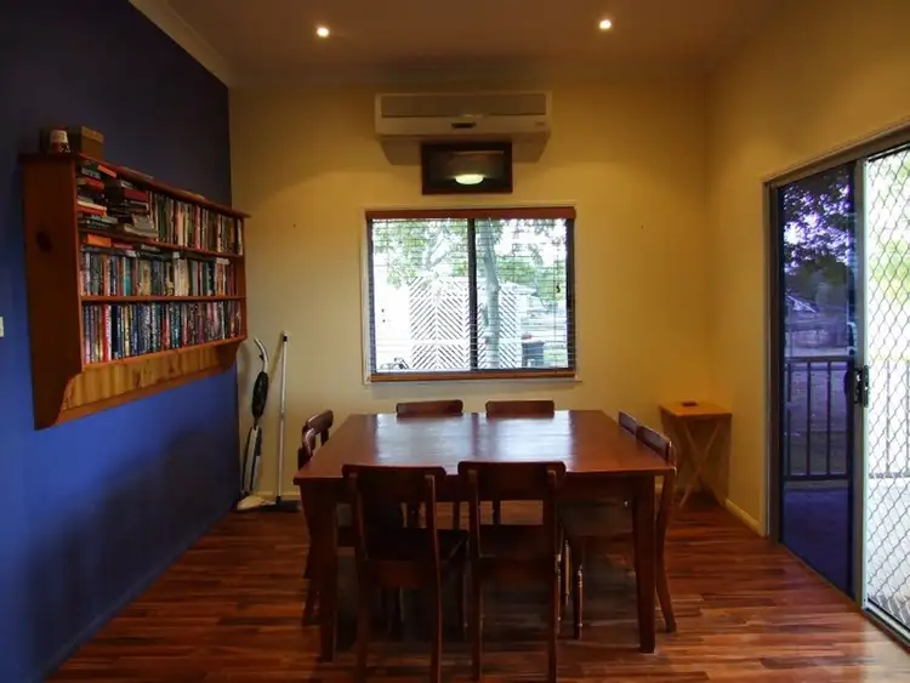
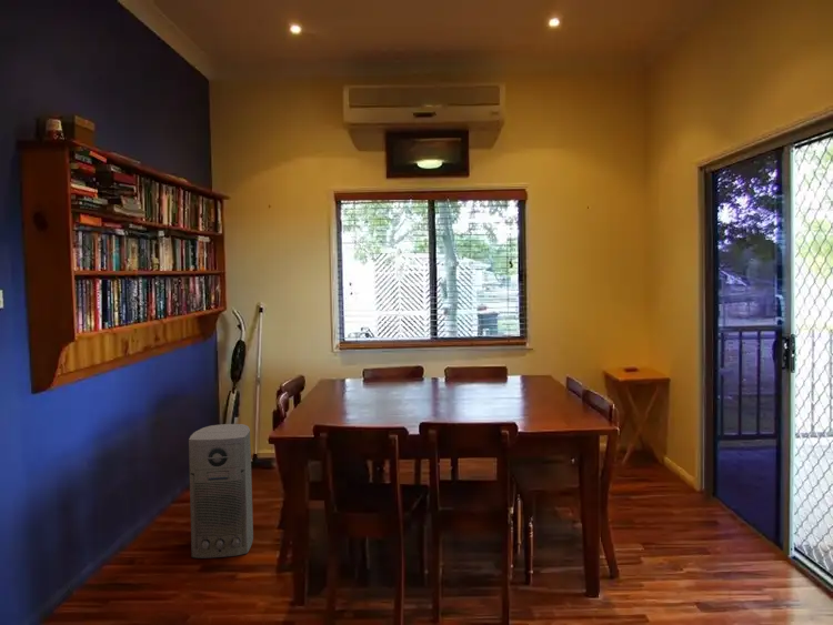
+ air purifier [188,423,254,560]
